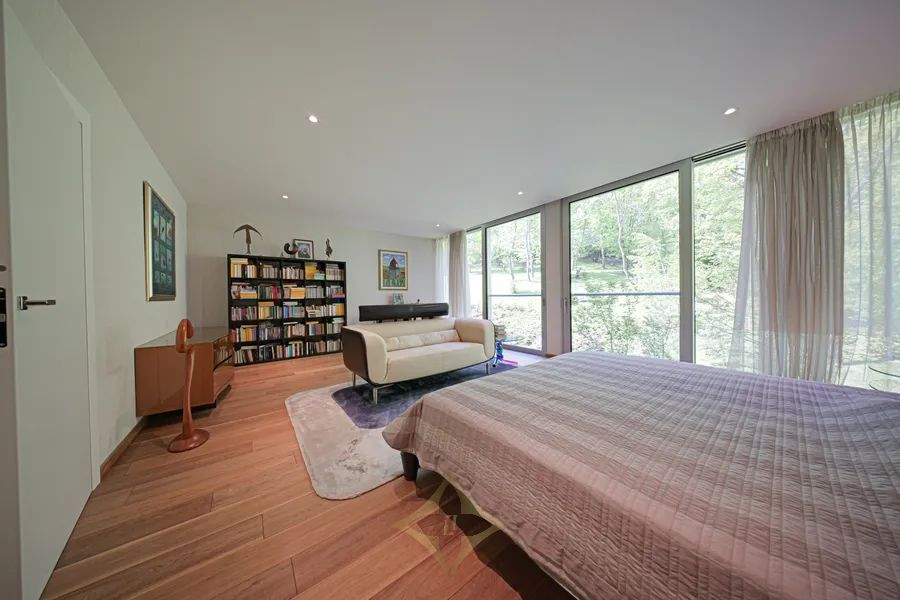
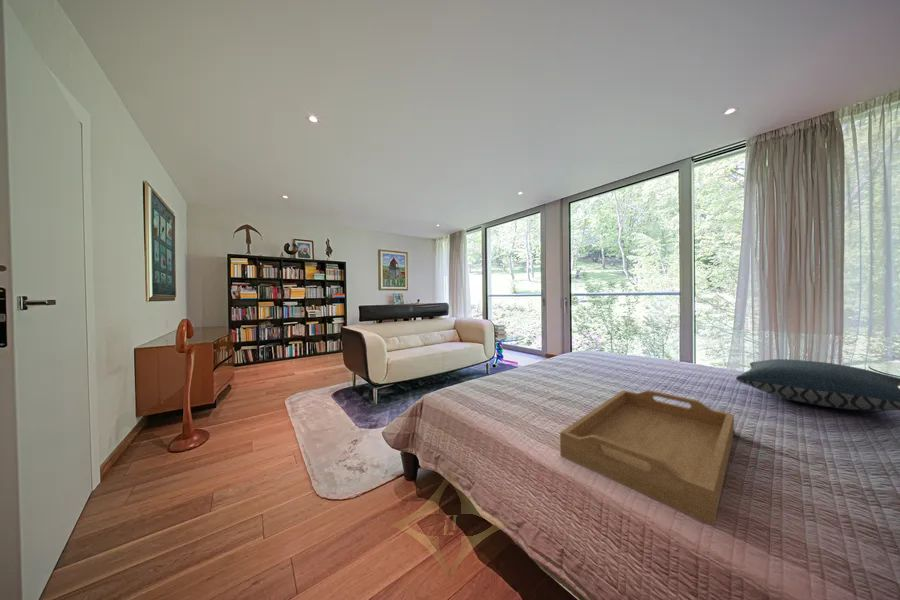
+ pillow [735,358,900,412]
+ serving tray [559,389,735,527]
